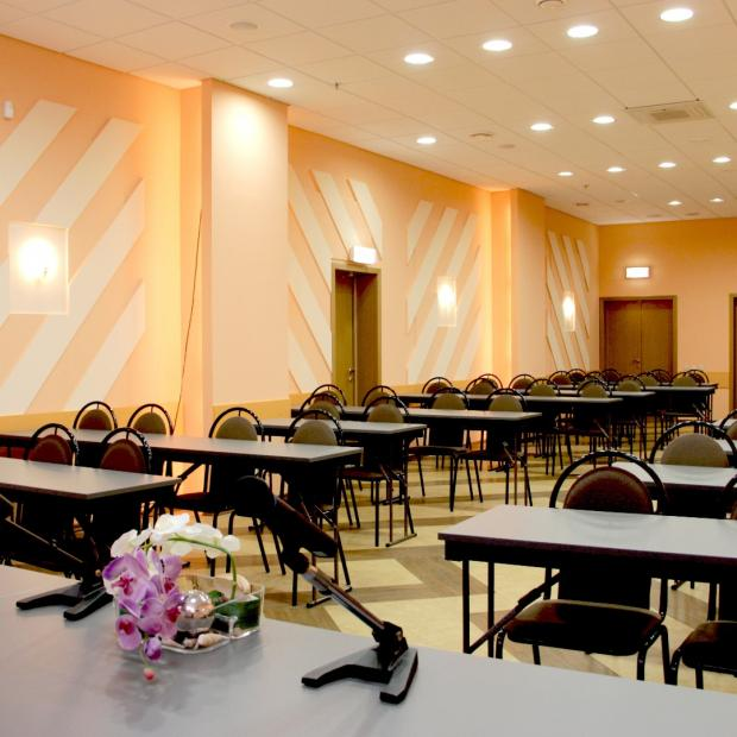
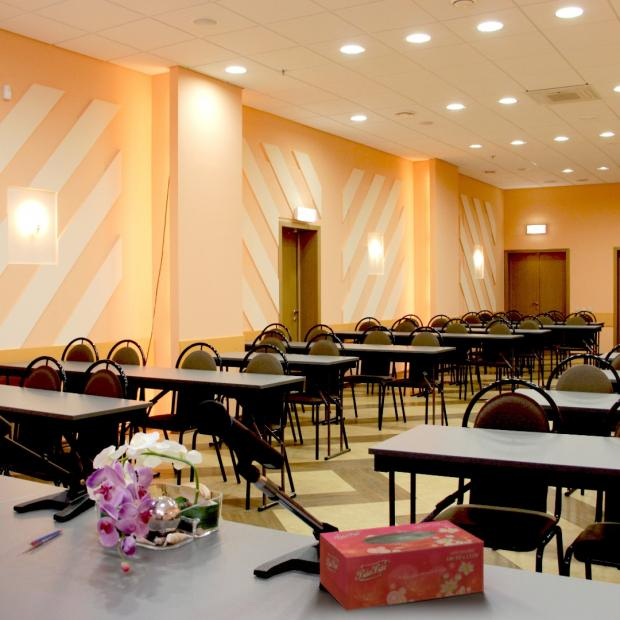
+ tissue box [319,519,485,612]
+ pen [29,528,64,547]
